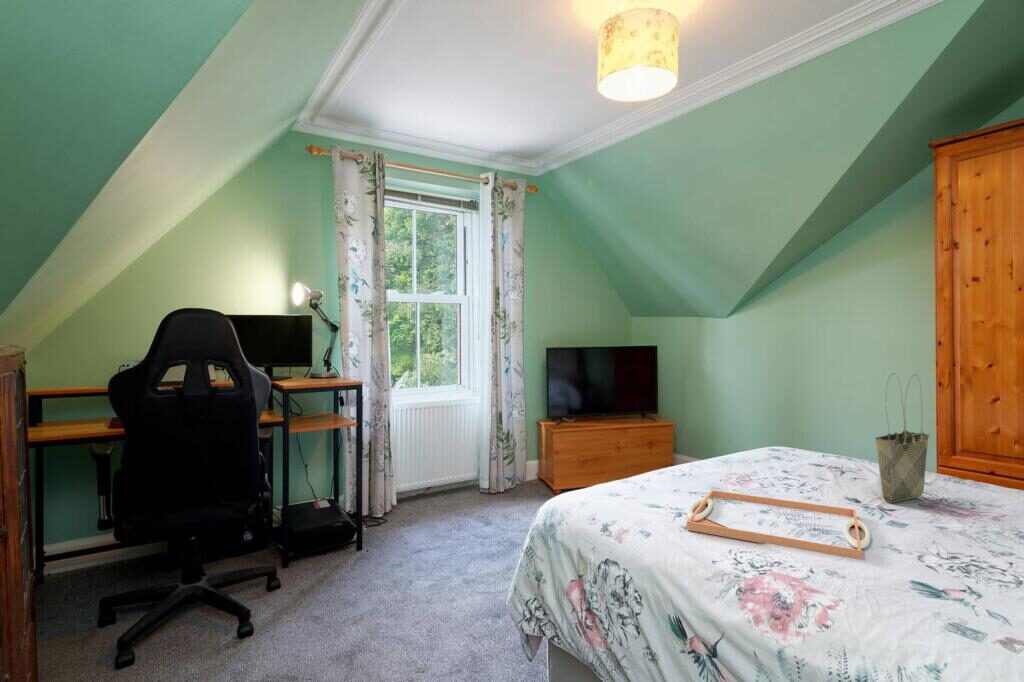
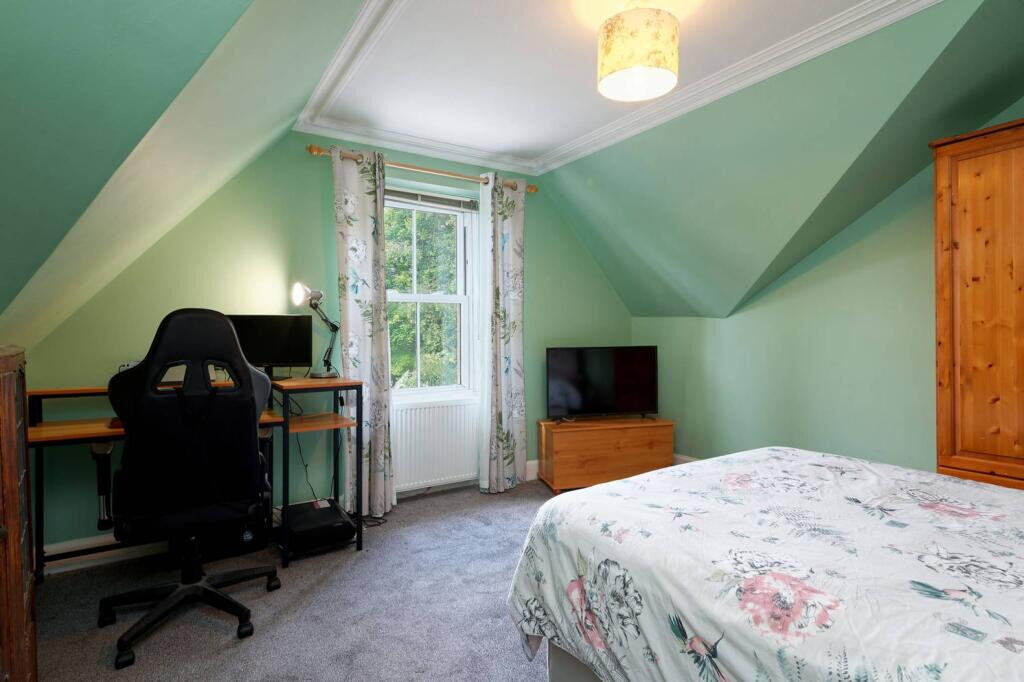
- tote bag [874,372,930,504]
- serving tray [686,489,872,560]
